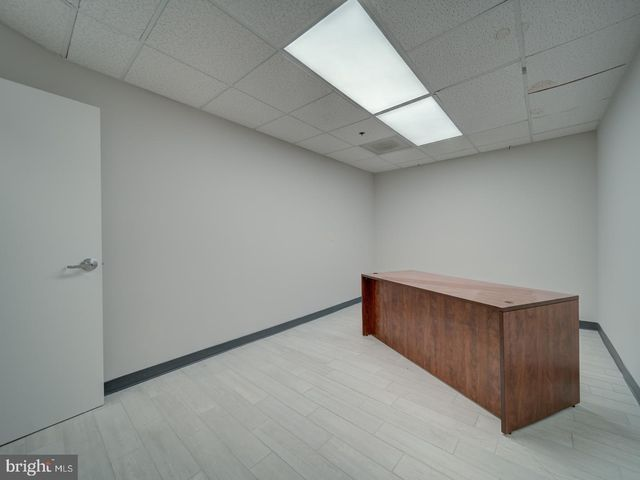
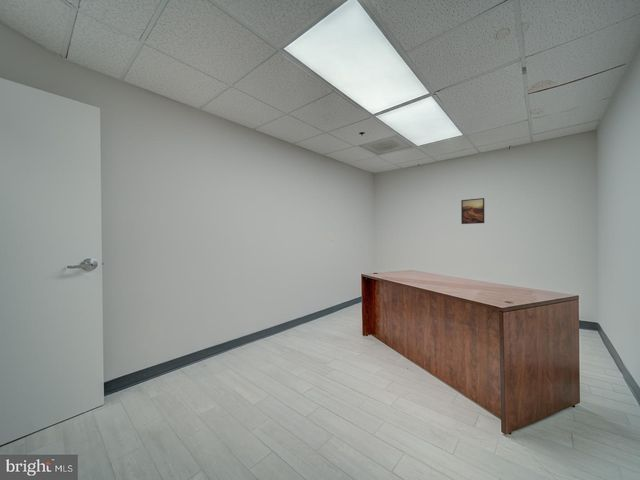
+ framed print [460,197,485,225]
